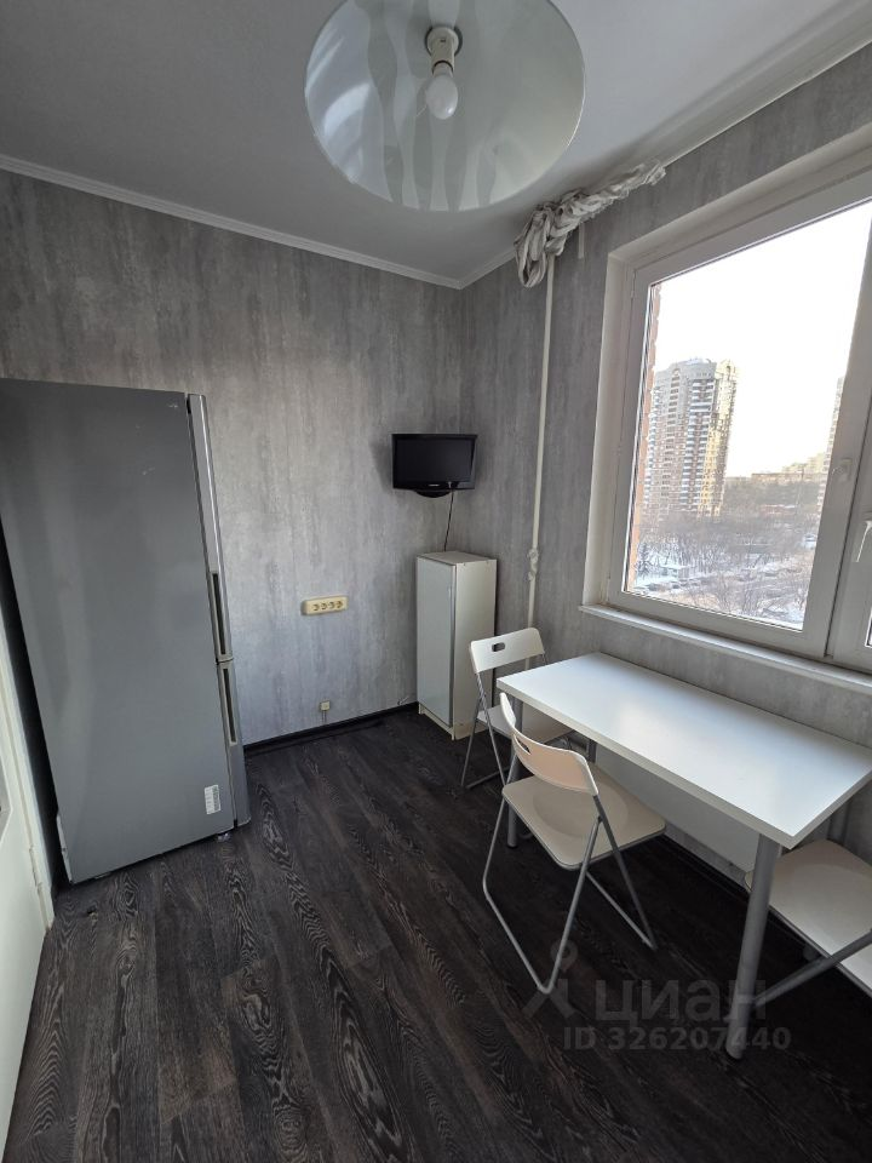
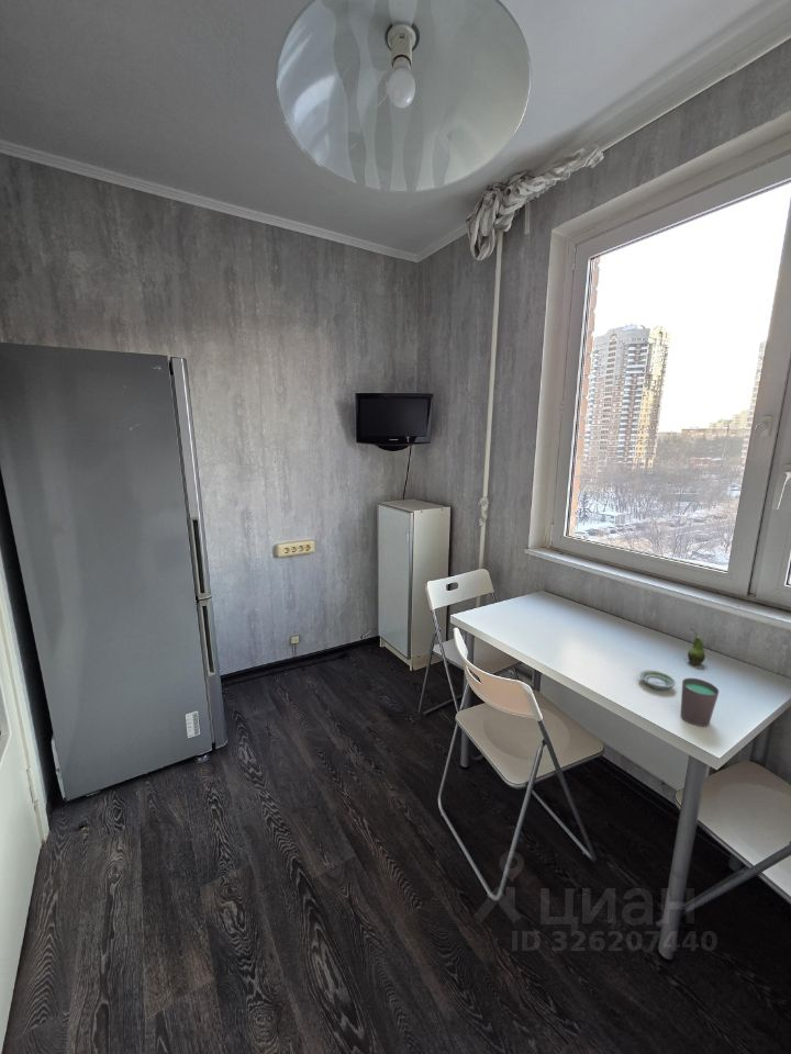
+ fruit [687,628,706,666]
+ saucer [638,669,677,691]
+ cup [680,677,720,728]
